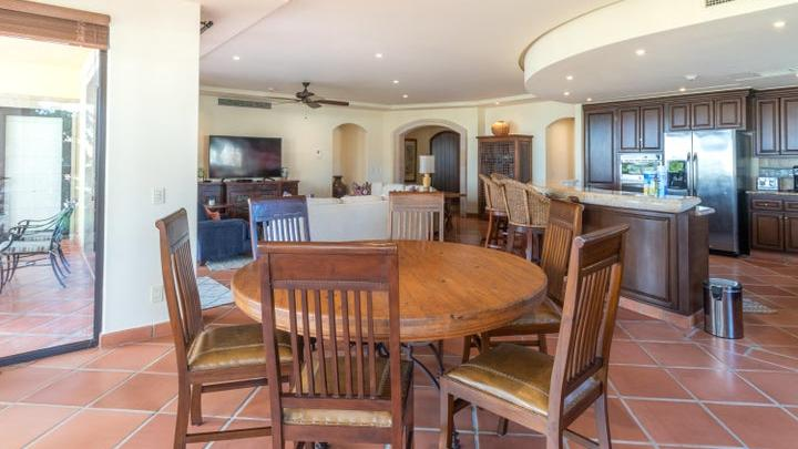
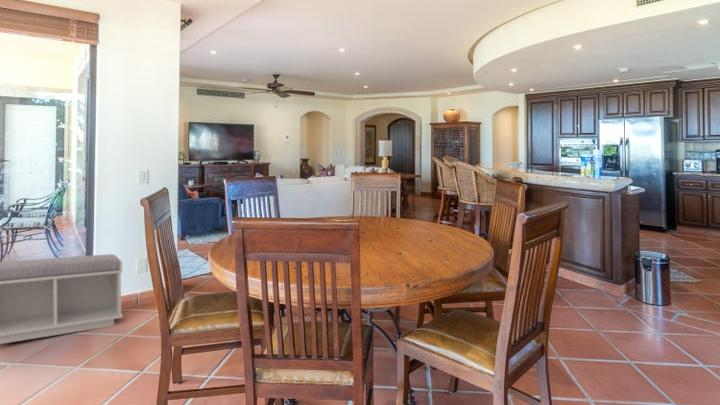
+ bench [0,253,124,345]
